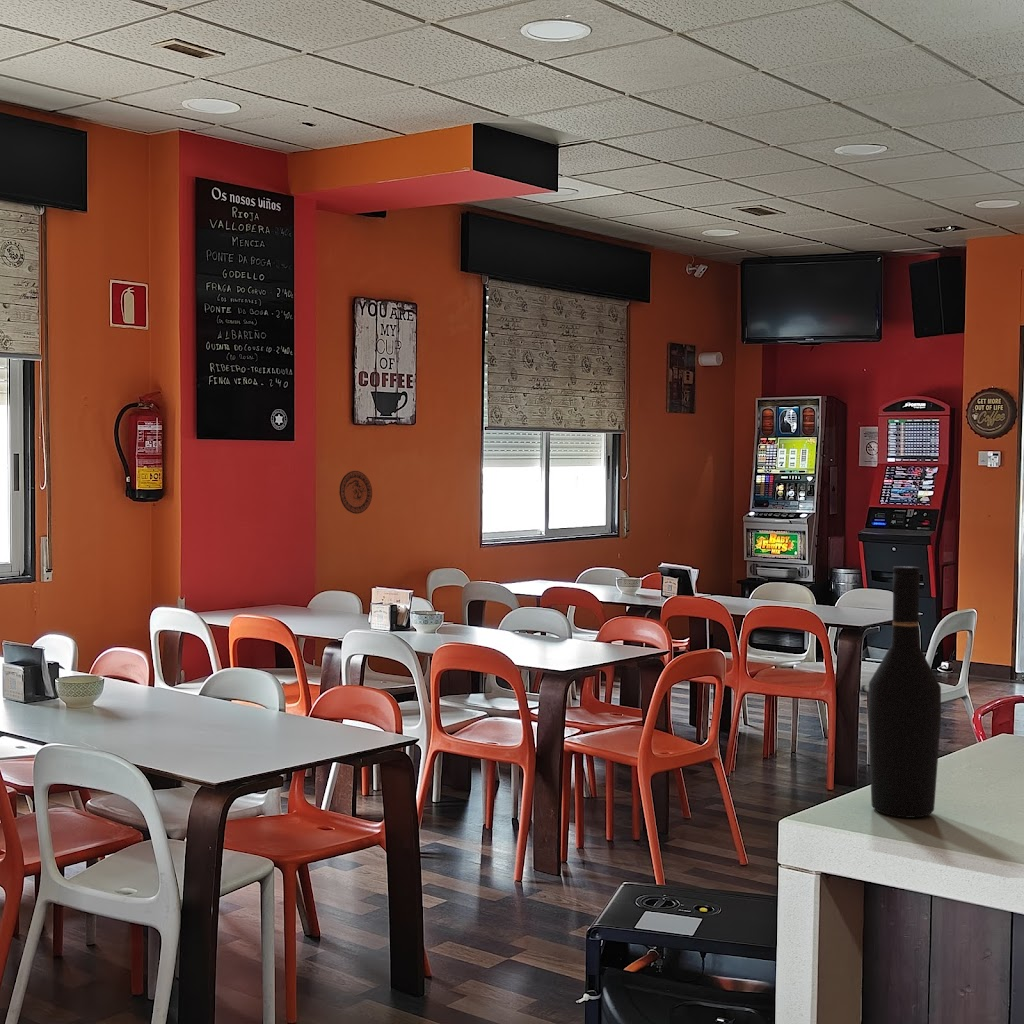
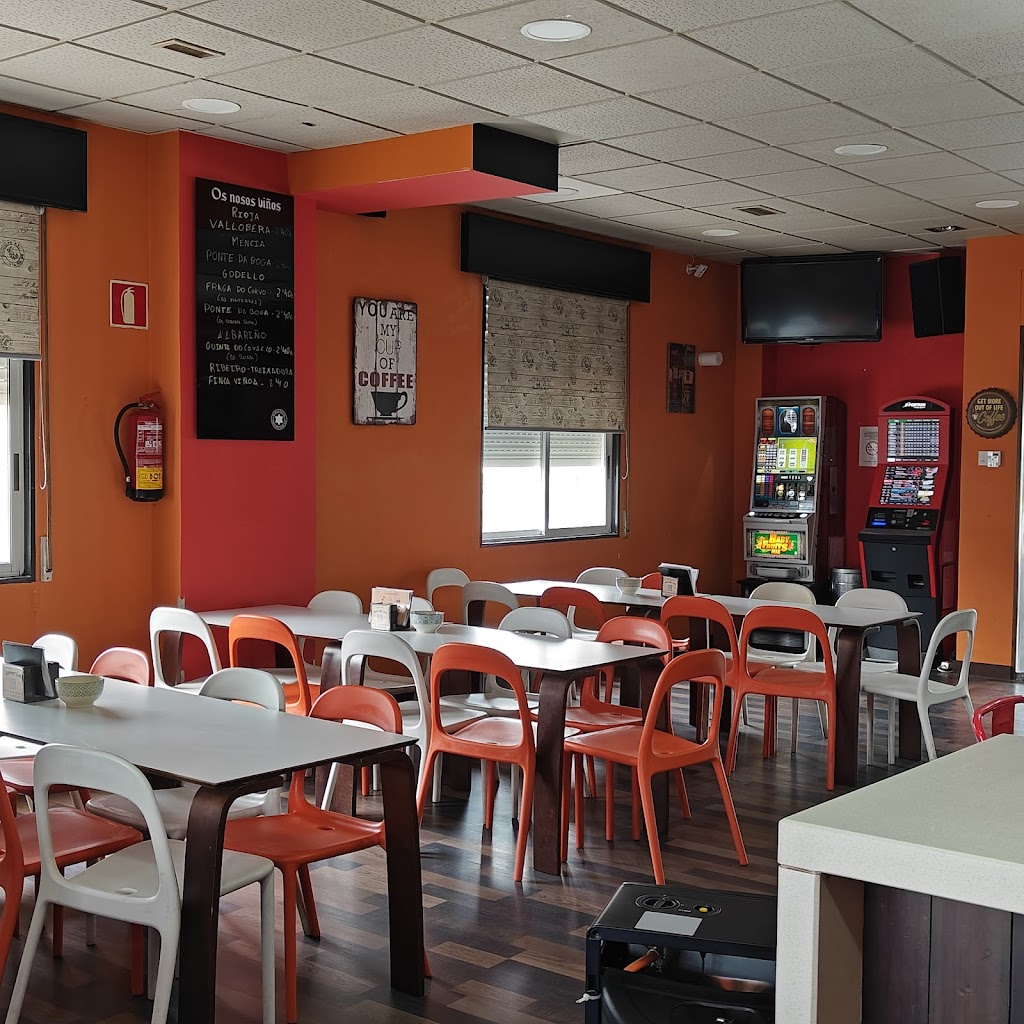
- decorative plate [338,470,373,515]
- wine bottle [867,565,942,819]
